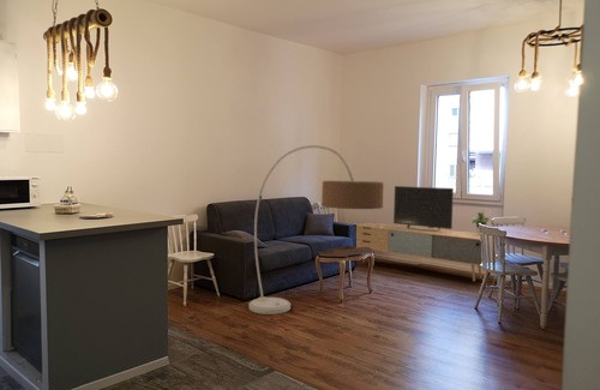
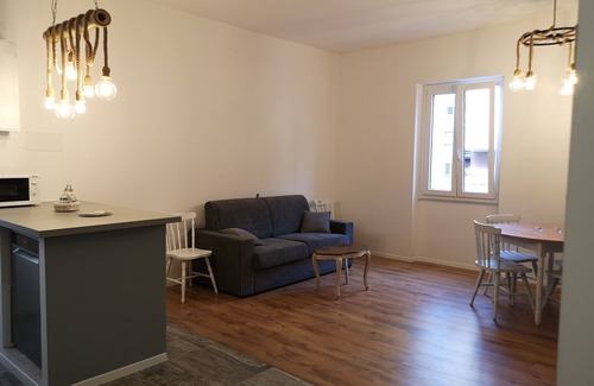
- floor lamp [247,144,385,316]
- media console [355,185,491,282]
